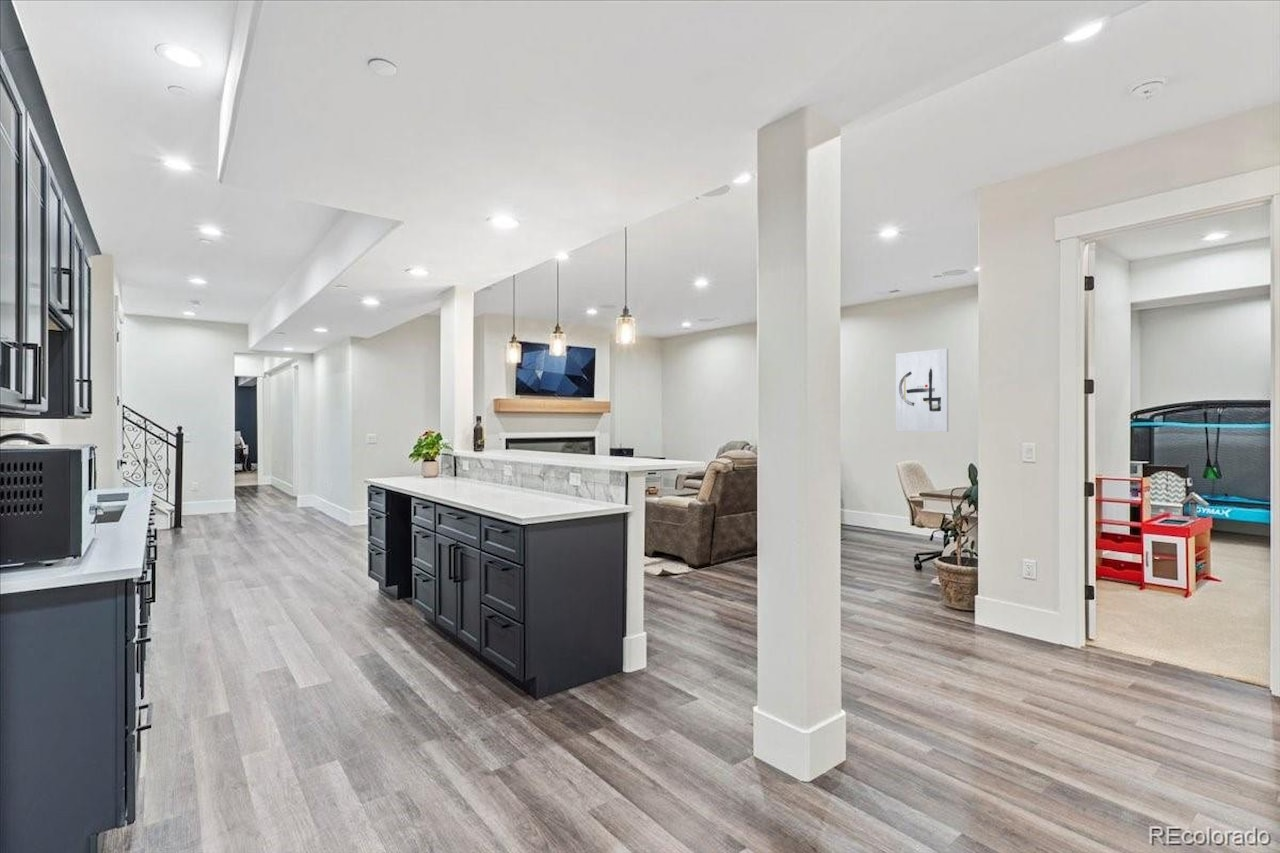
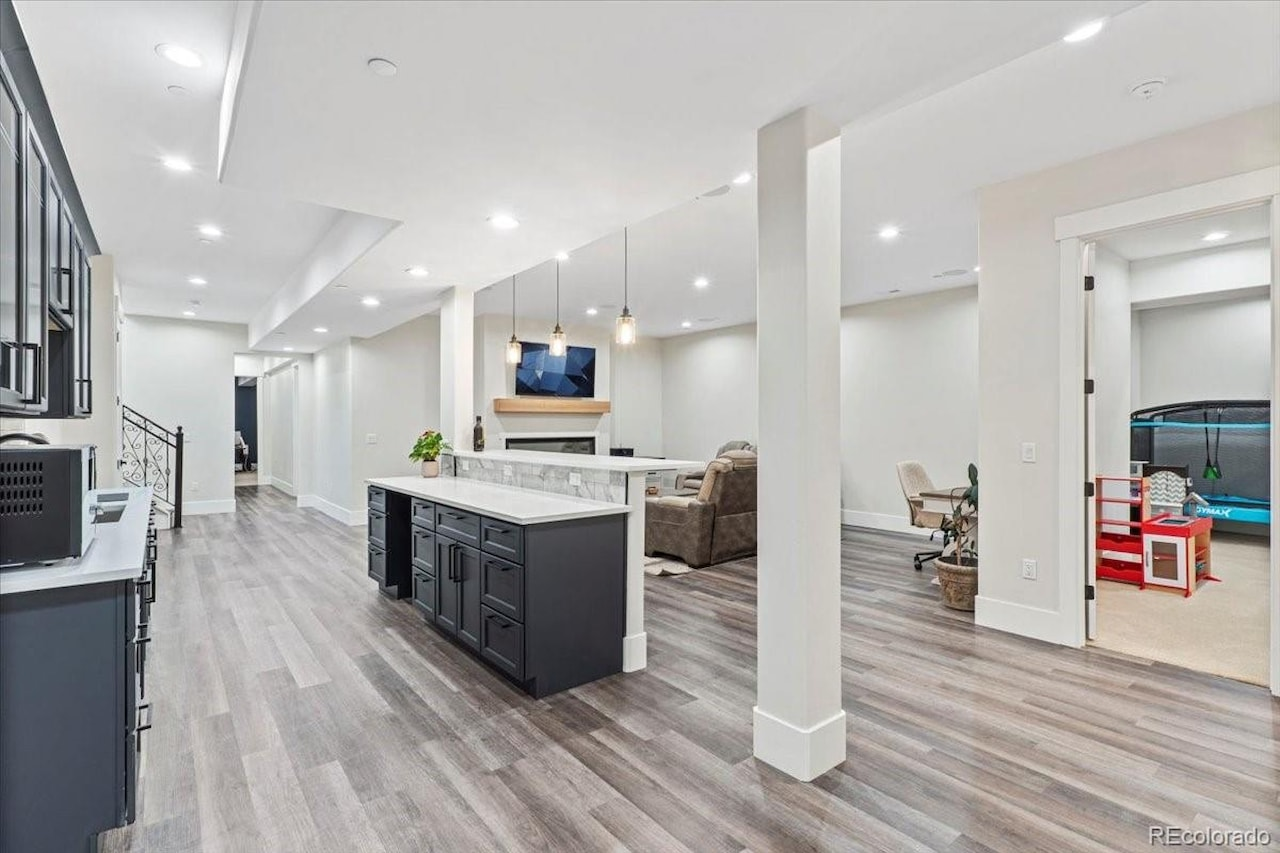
- wall art [895,348,950,433]
